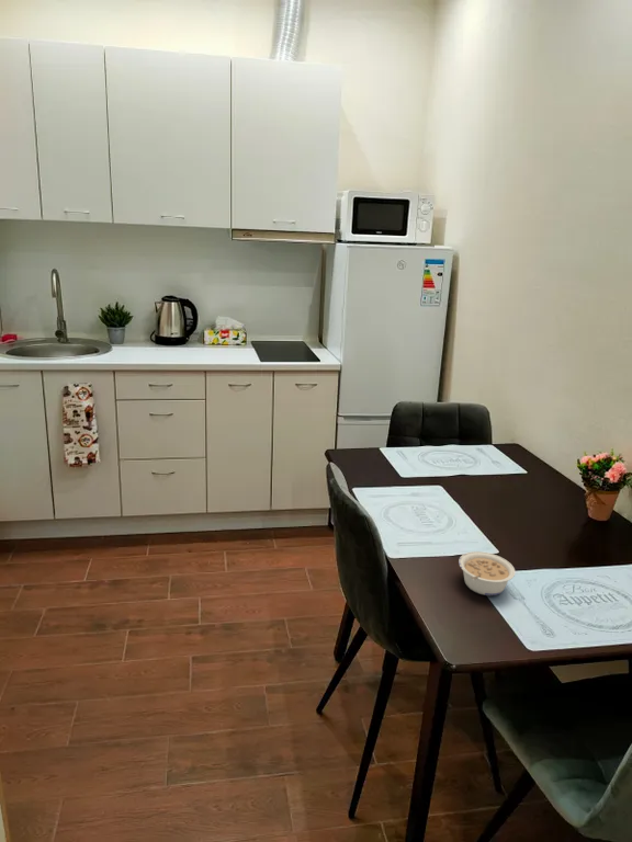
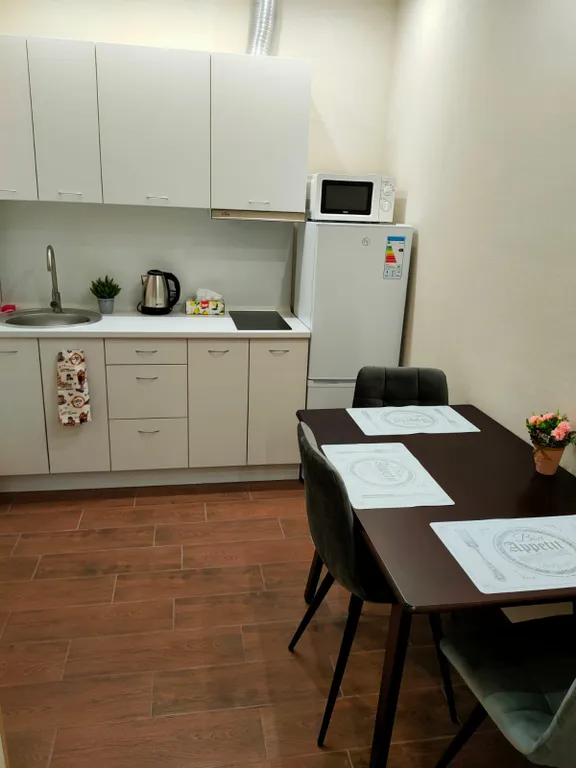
- legume [458,550,516,596]
